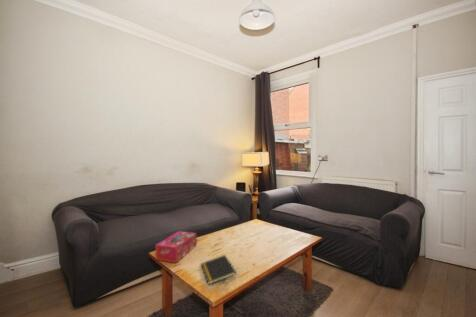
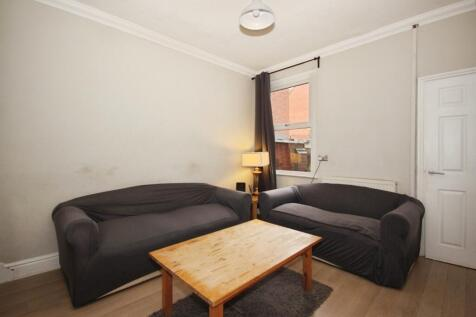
- notepad [200,254,237,286]
- tissue box [154,230,197,264]
